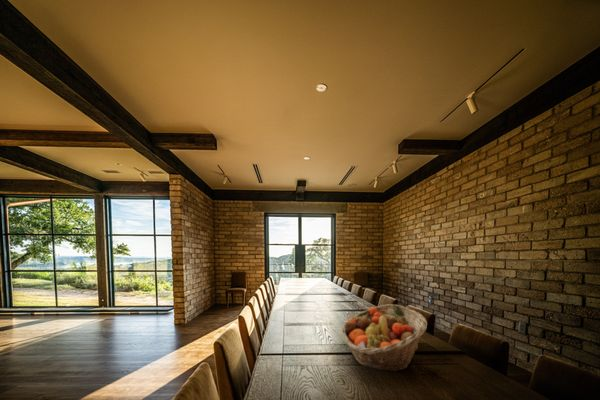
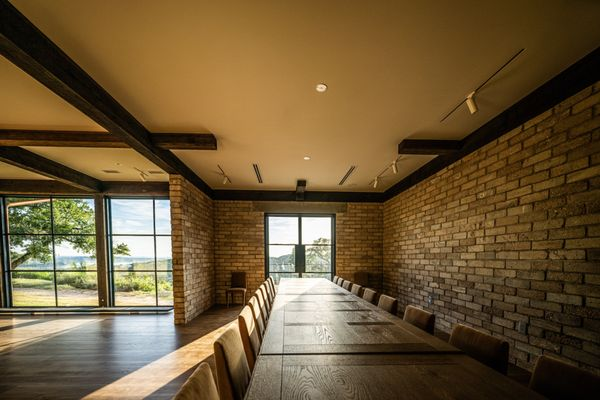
- fruit basket [340,303,428,372]
